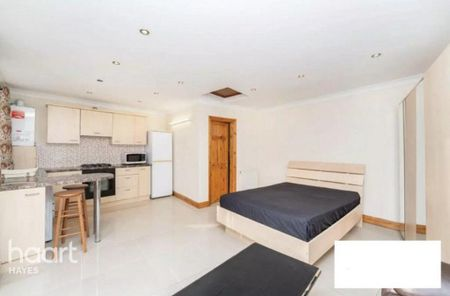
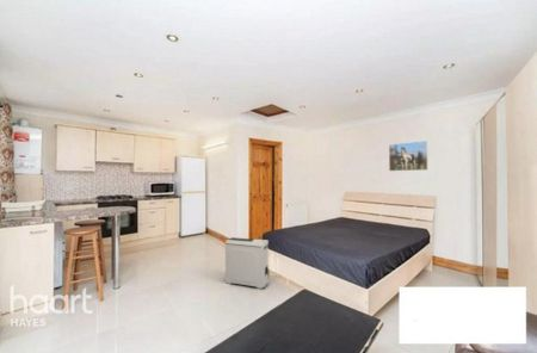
+ air purifier [224,236,270,290]
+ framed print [388,140,430,172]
